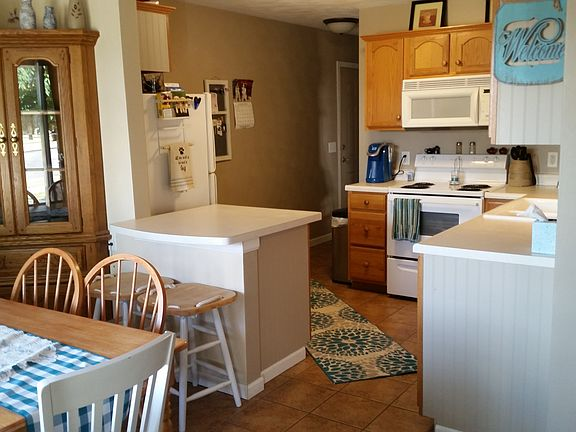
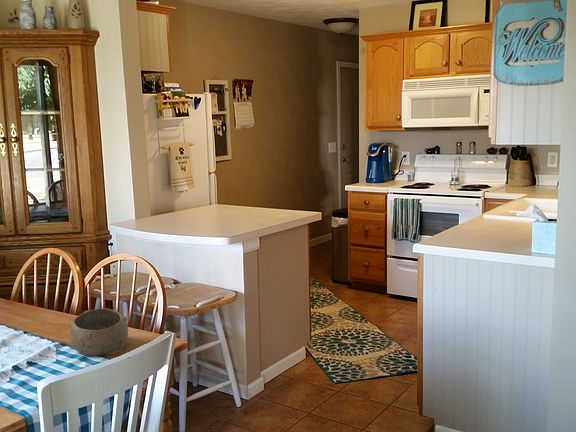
+ bowl [69,307,129,357]
